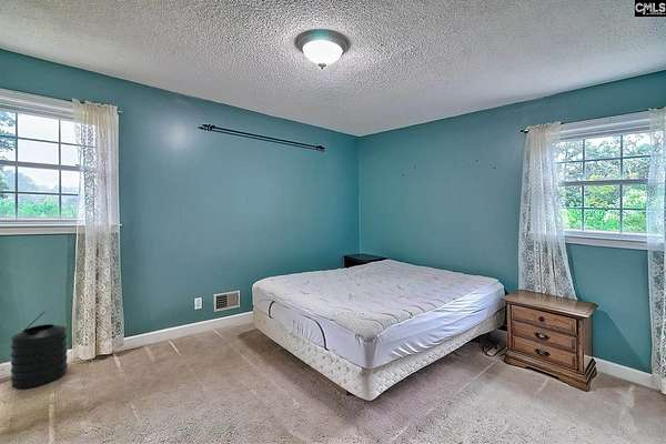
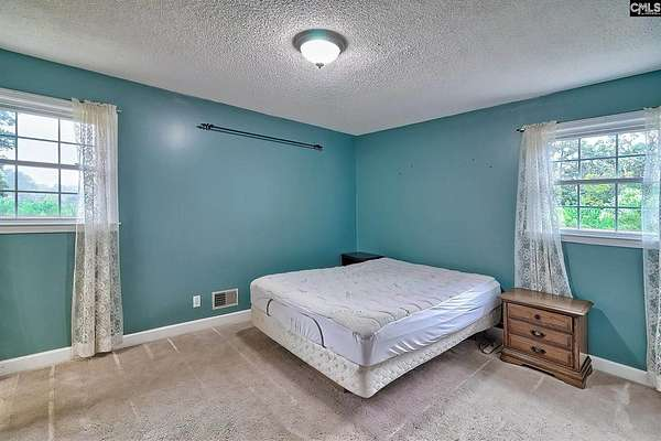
- trash can [10,310,69,390]
